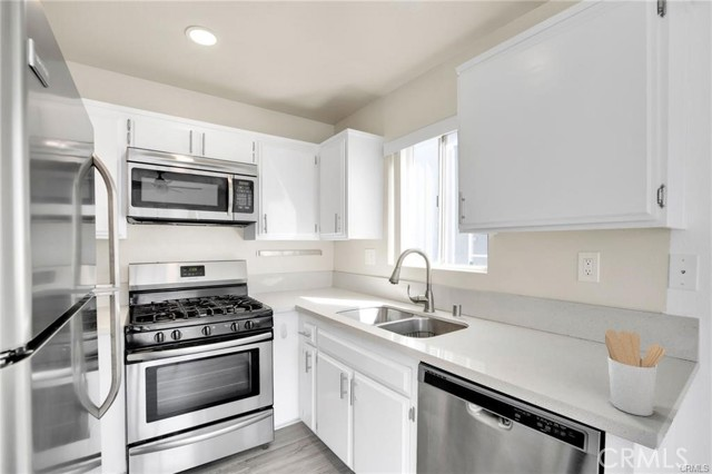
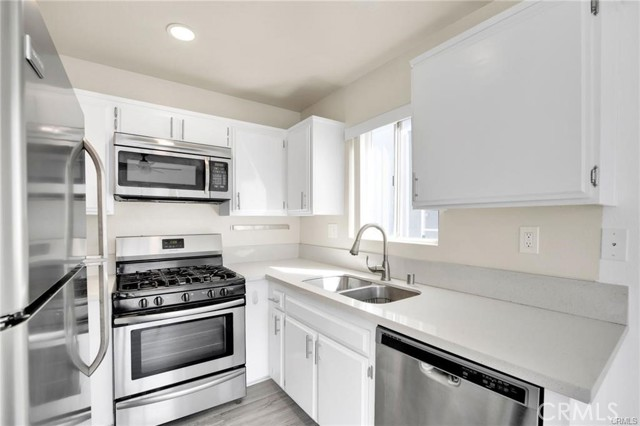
- utensil holder [604,328,666,417]
